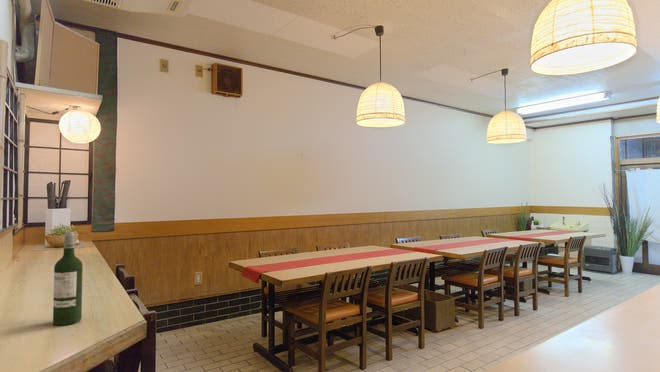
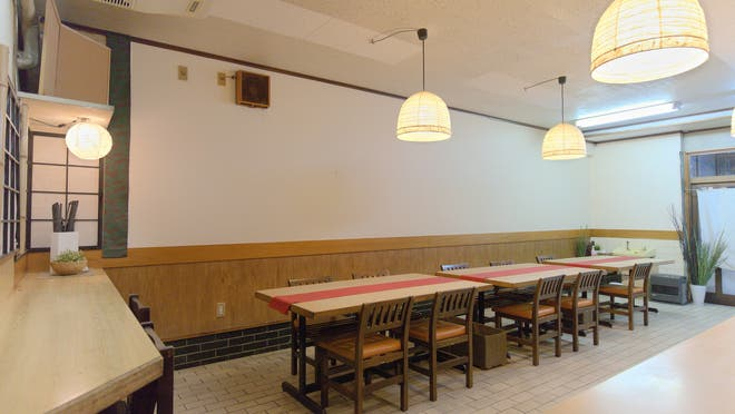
- wine bottle [52,231,84,326]
